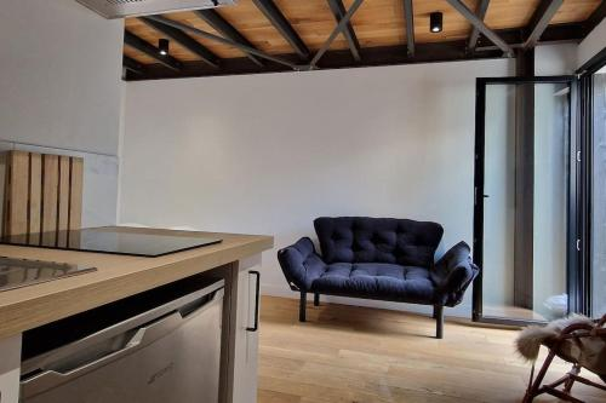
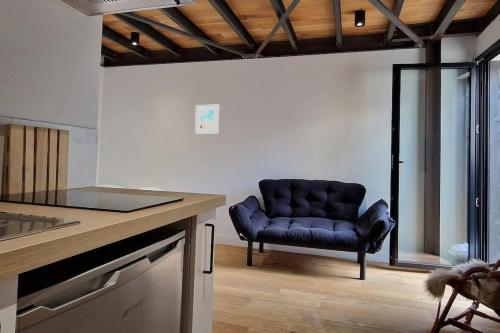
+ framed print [194,103,220,135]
